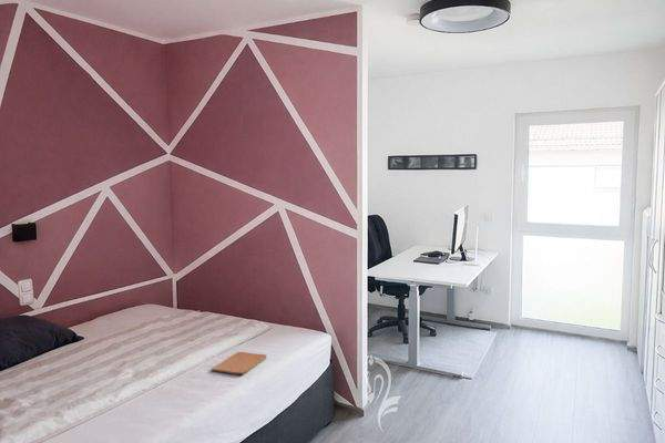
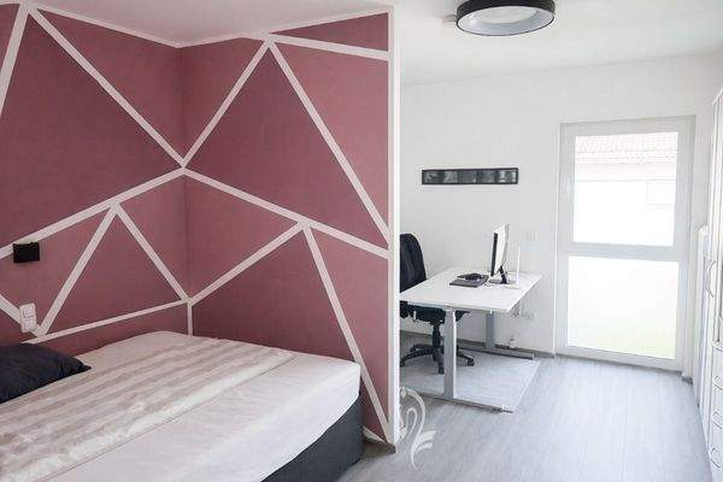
- book [211,351,268,377]
